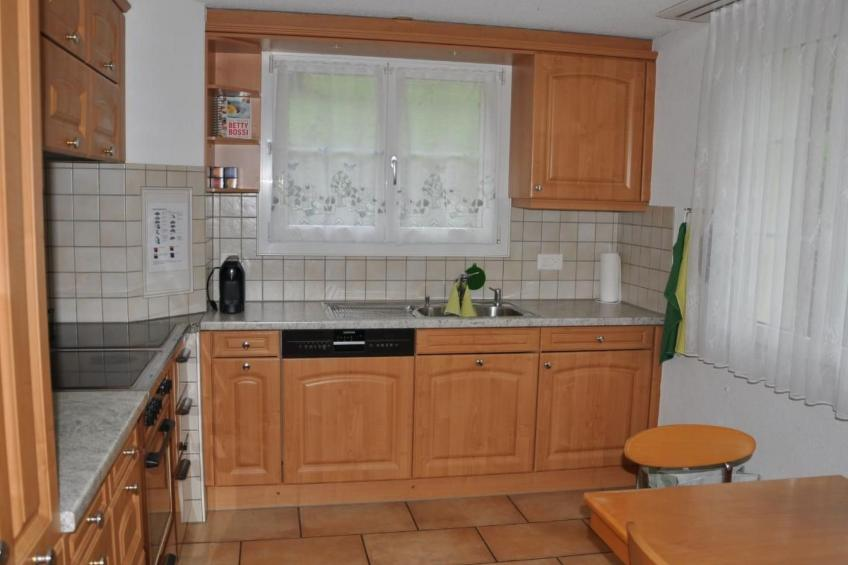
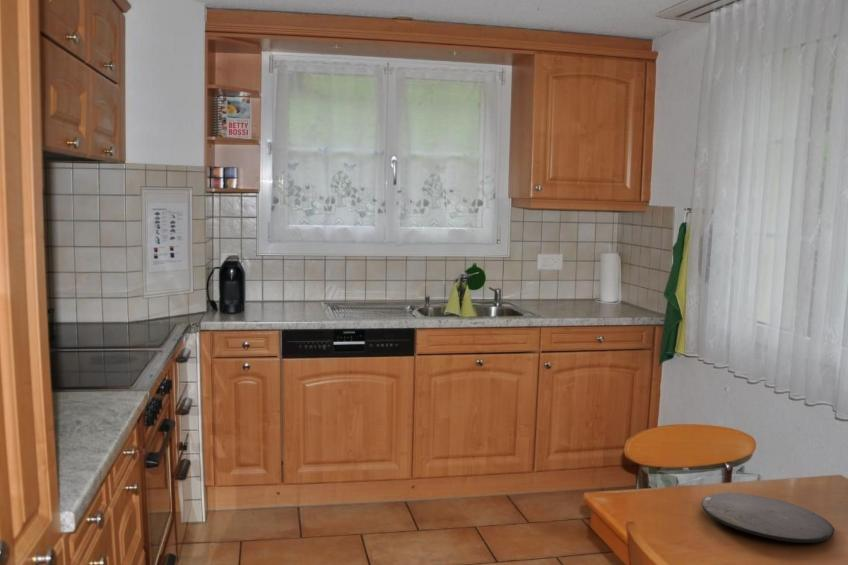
+ plate [701,492,836,544]
